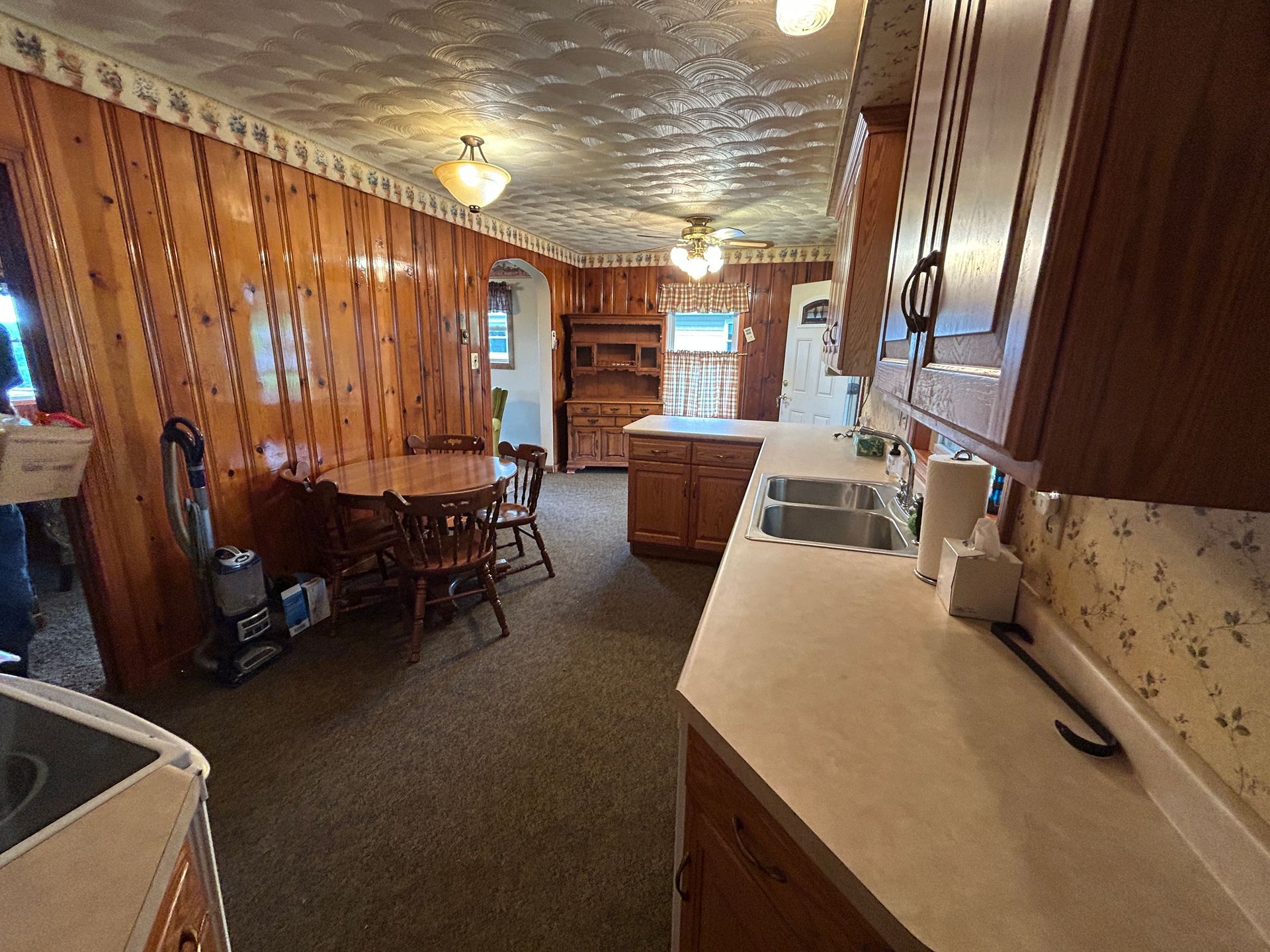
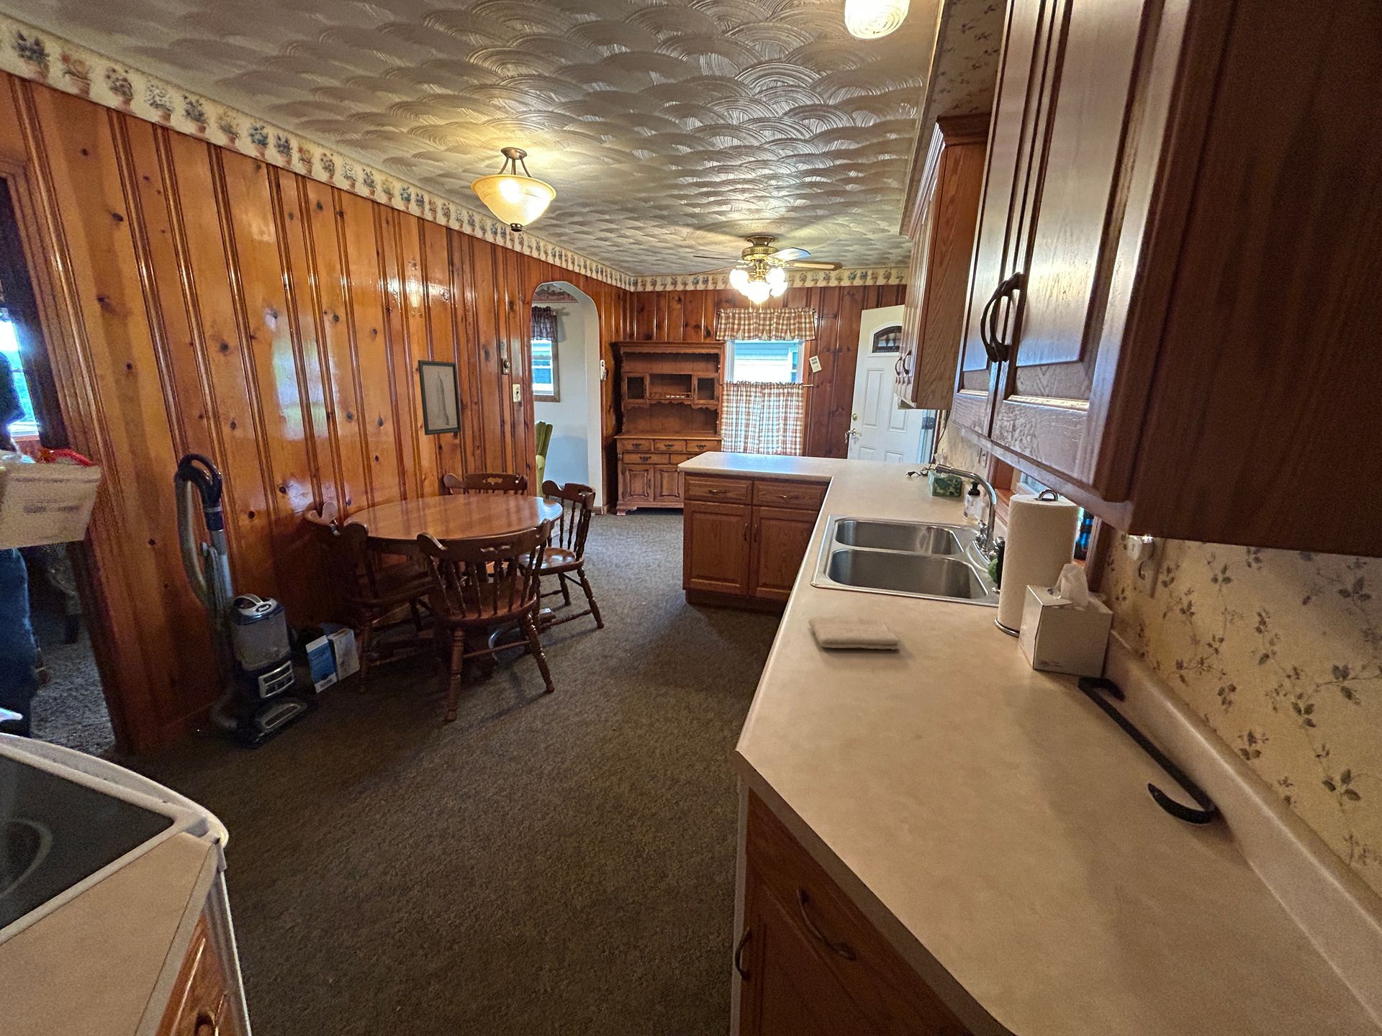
+ washcloth [807,615,900,651]
+ wall art [418,360,462,436]
